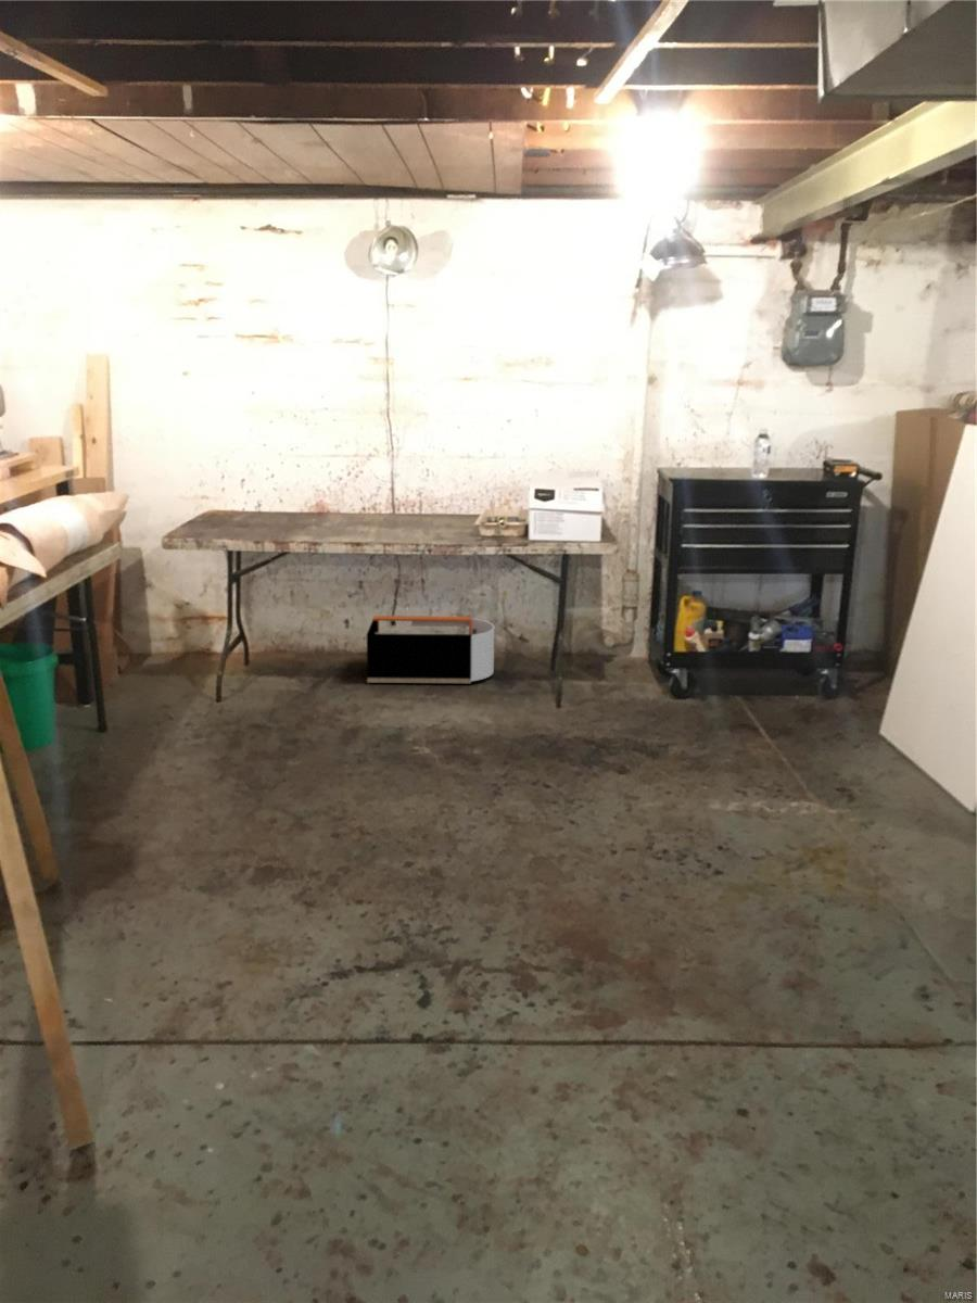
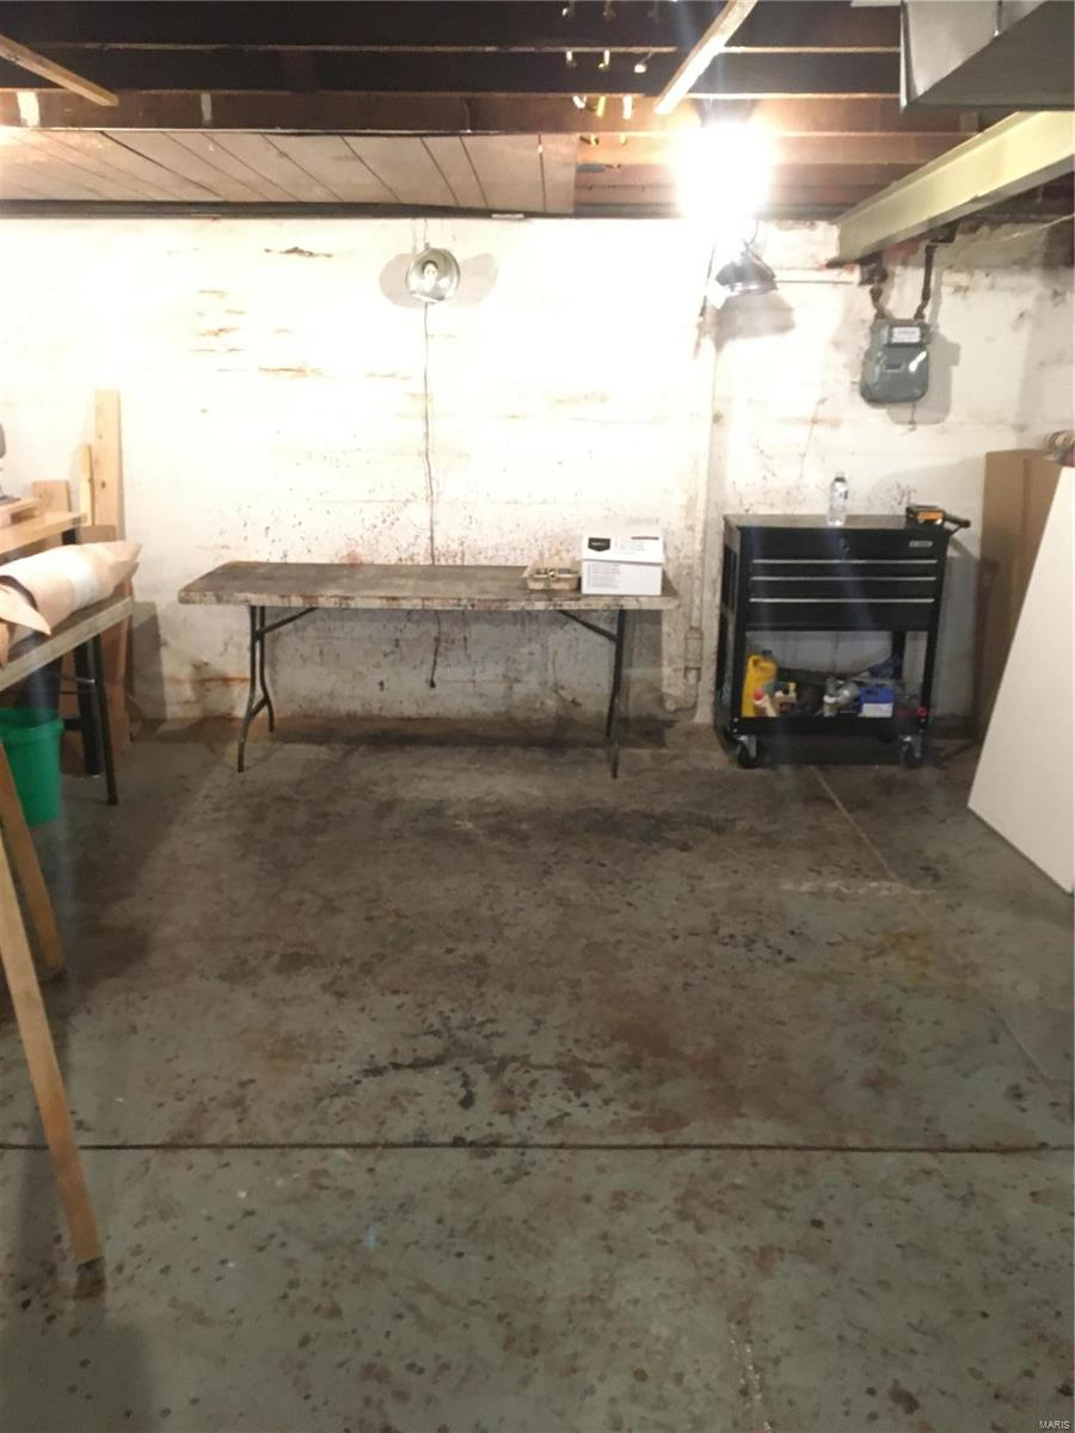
- storage bin [366,615,495,684]
